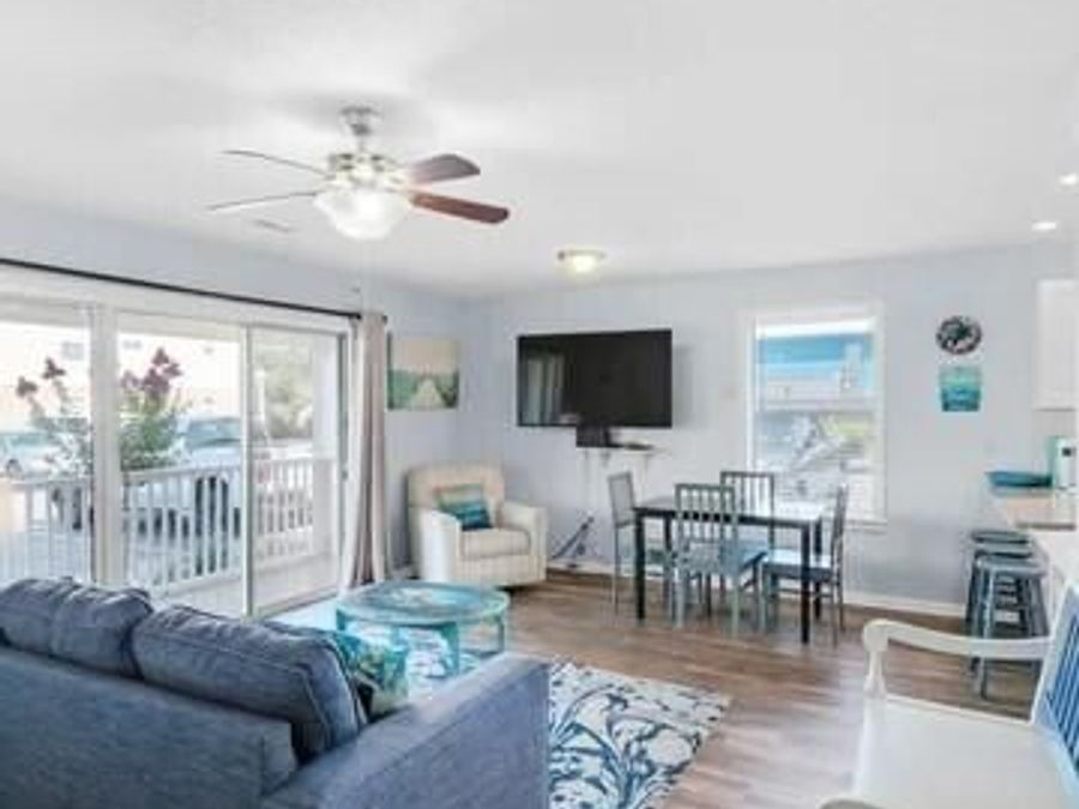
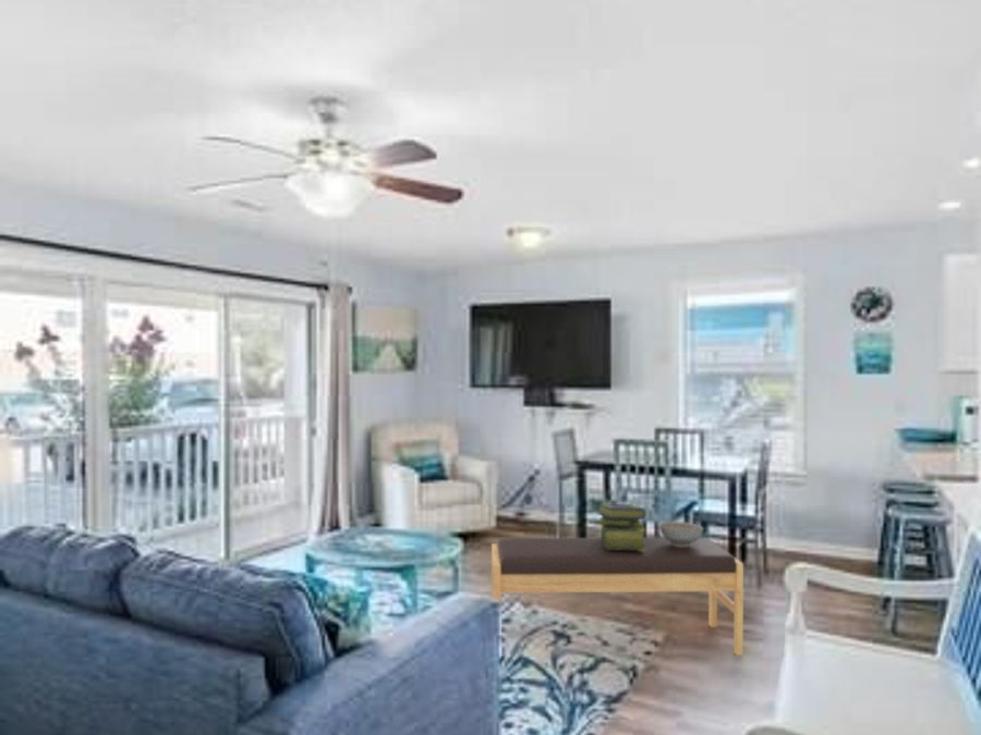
+ decorative bowl [657,520,704,548]
+ bench [491,537,744,657]
+ stack of books [596,502,647,551]
